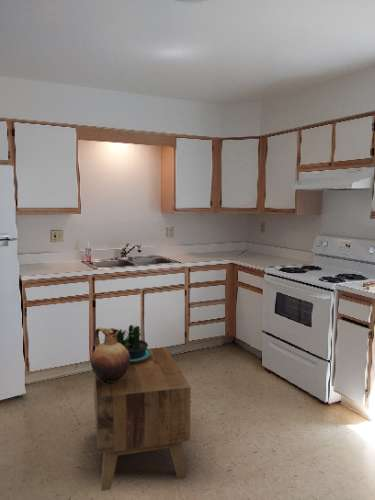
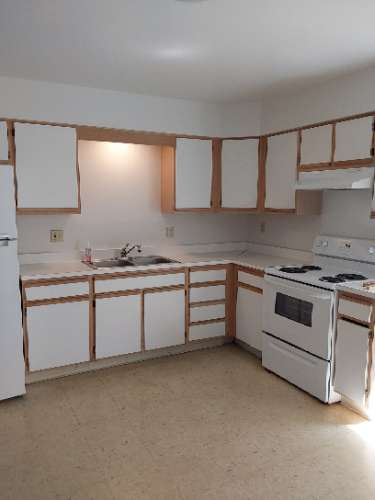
- potted plant [103,324,152,363]
- side table [93,346,192,492]
- ceramic pitcher [90,326,130,384]
